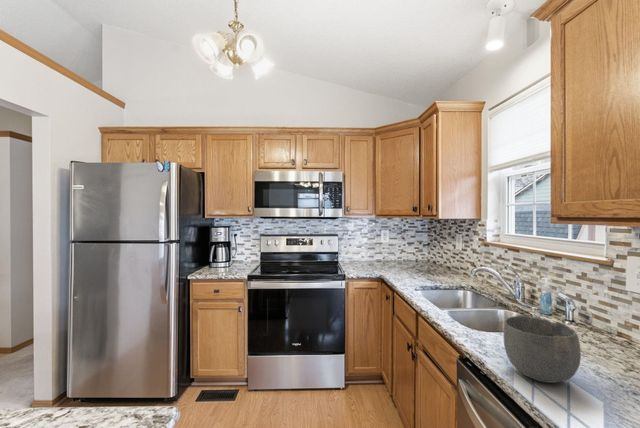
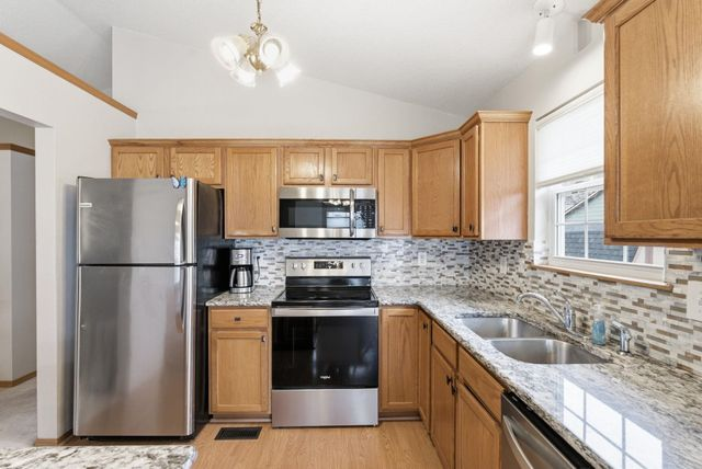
- bowl [503,315,582,384]
